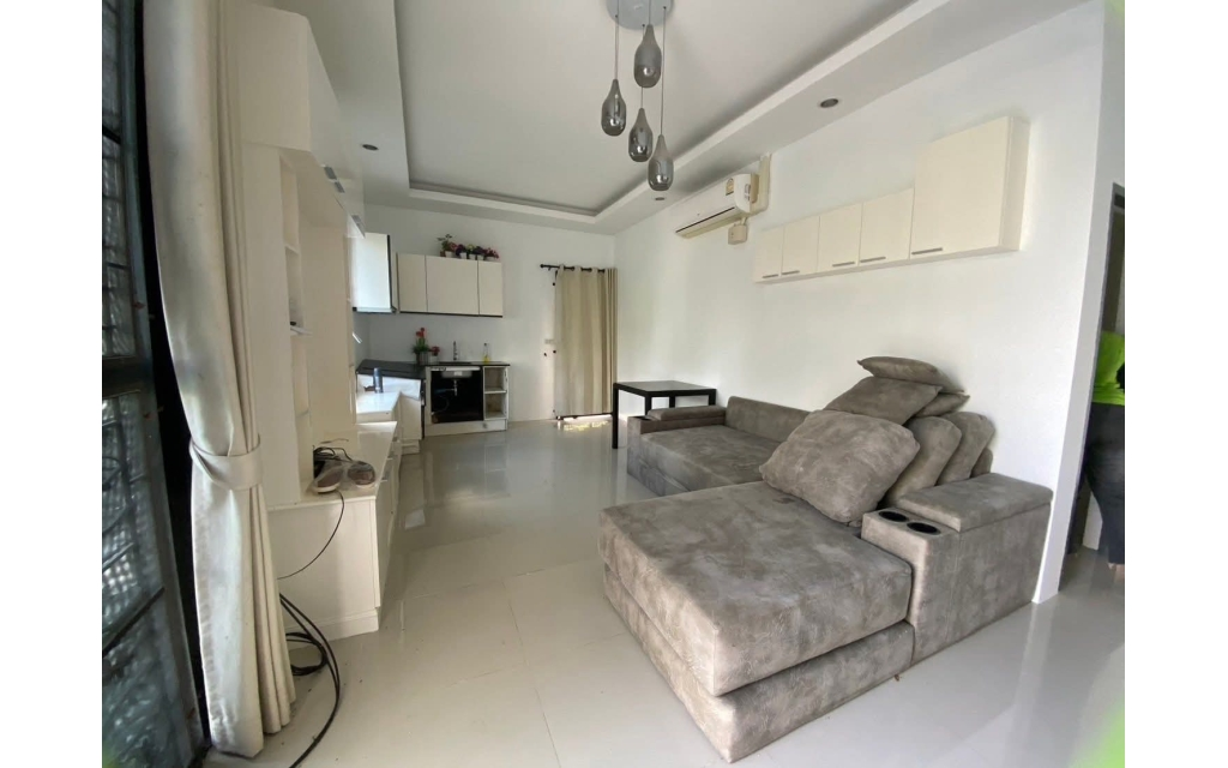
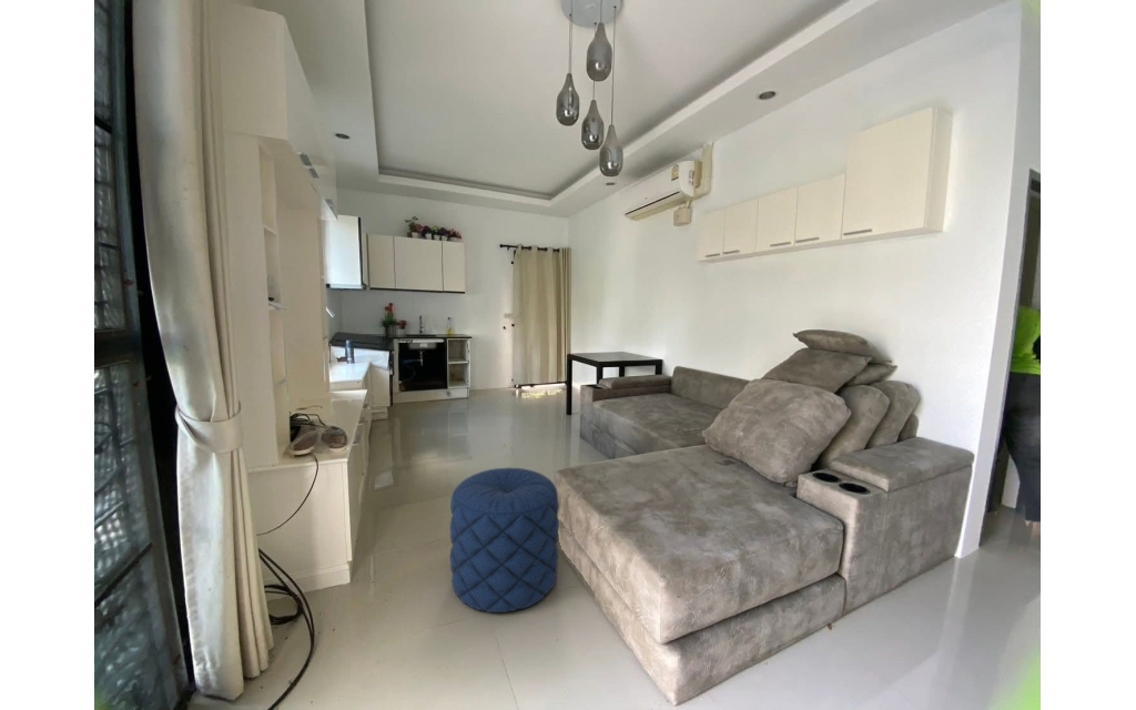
+ pouf [449,467,560,613]
